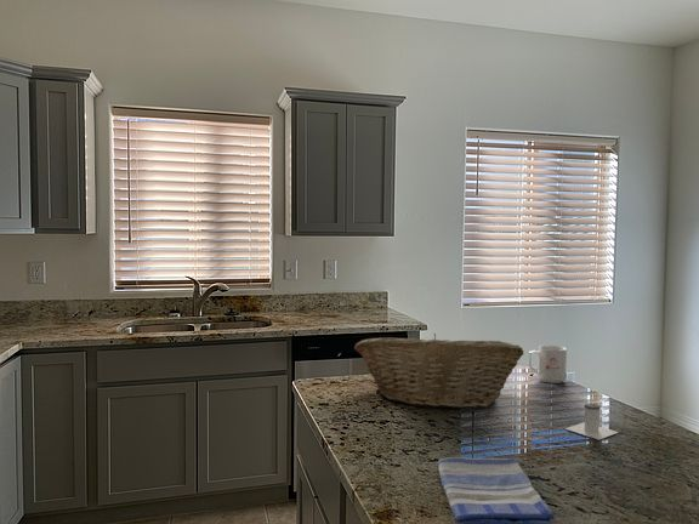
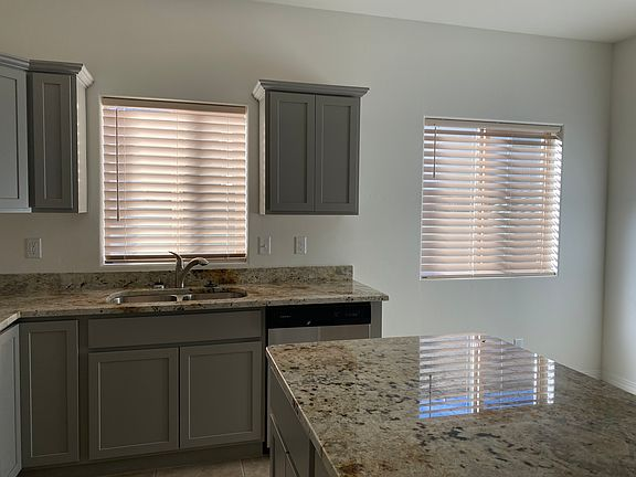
- mug [528,344,568,385]
- dish towel [437,456,556,524]
- fruit basket [353,332,525,410]
- salt shaker [564,401,619,442]
